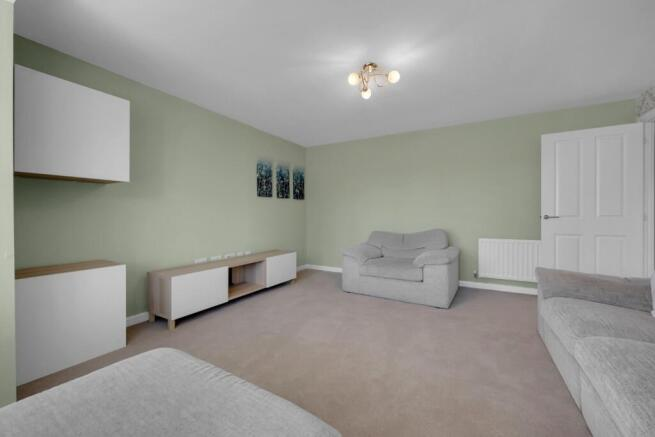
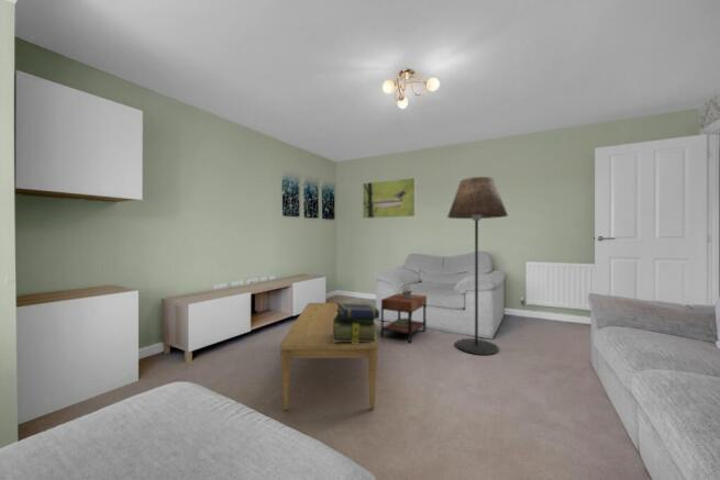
+ coffee table [279,301,379,411]
+ stack of books [333,302,380,344]
+ floor lamp [446,176,509,356]
+ side table [380,282,428,344]
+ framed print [362,177,417,220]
